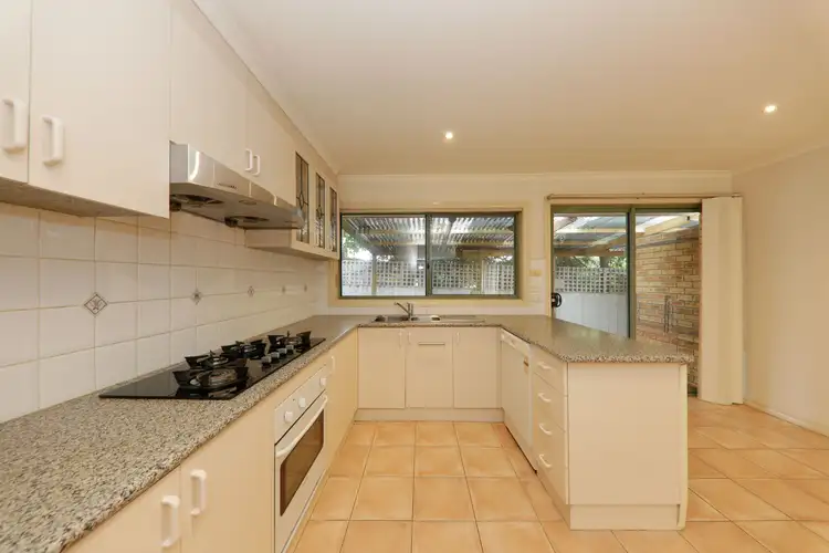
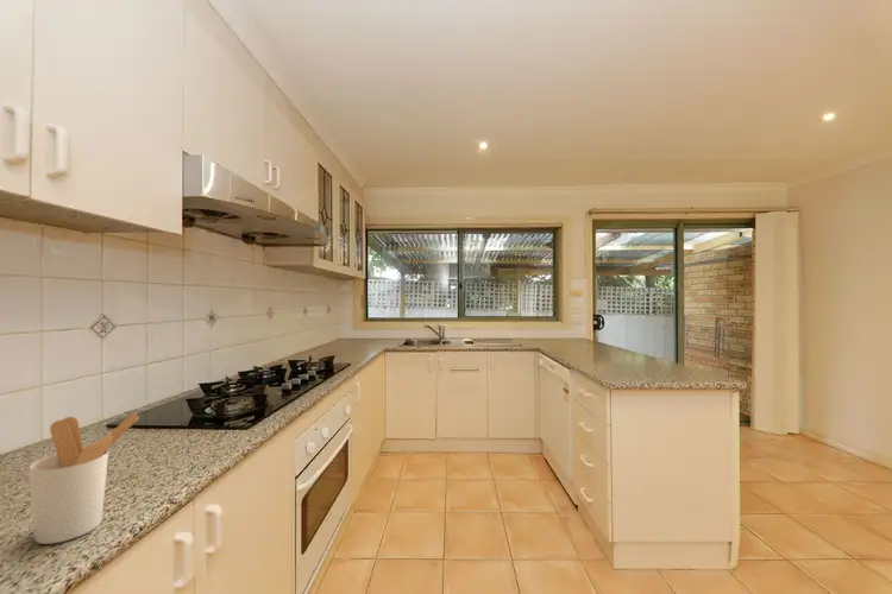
+ utensil holder [29,412,140,545]
